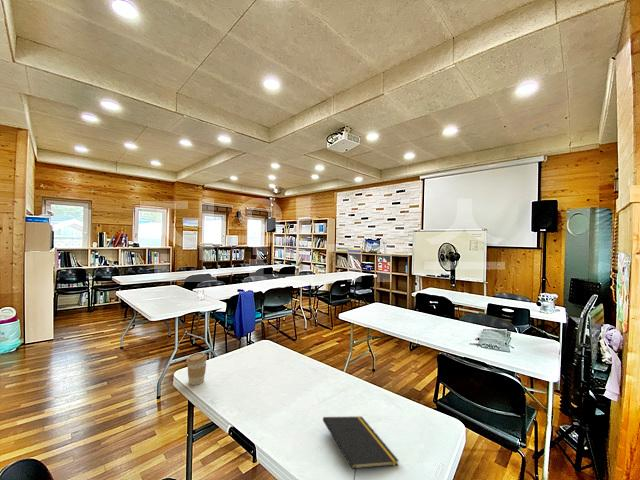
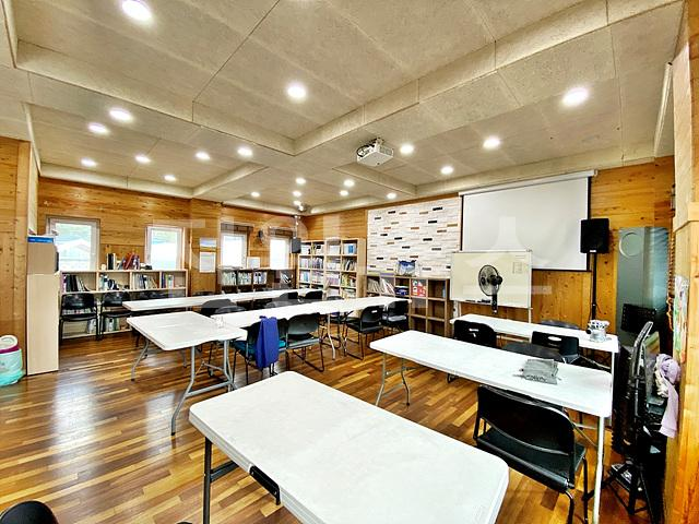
- notepad [322,415,400,480]
- coffee cup [185,352,208,386]
